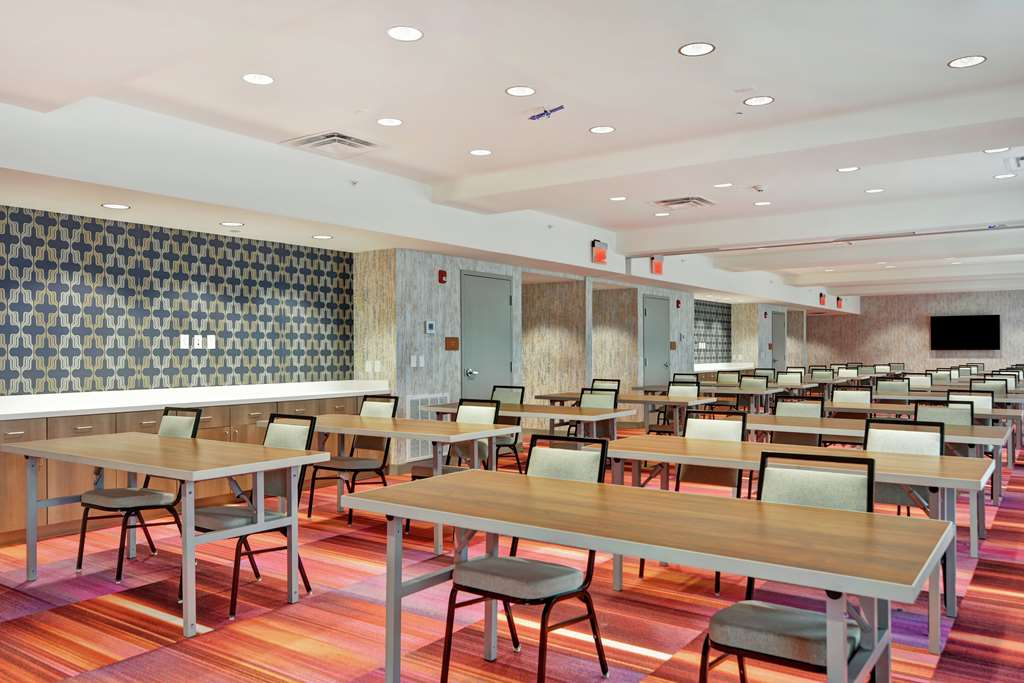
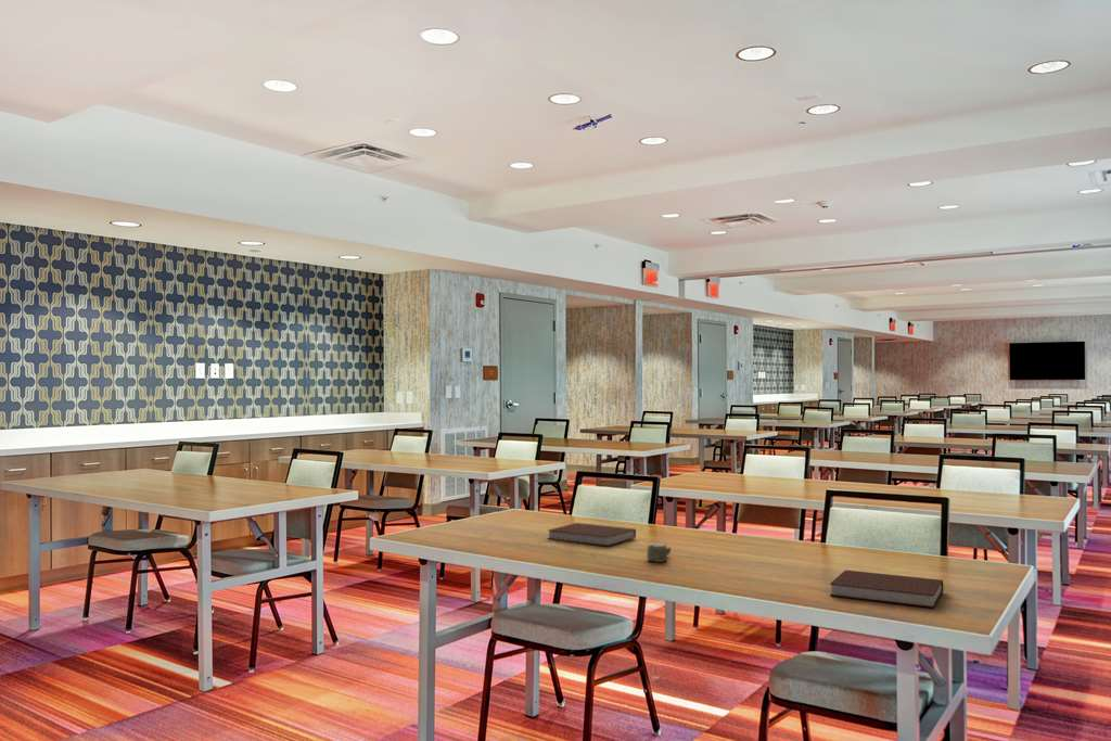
+ notebook [829,568,944,609]
+ cup [647,540,672,563]
+ notebook [547,522,637,547]
